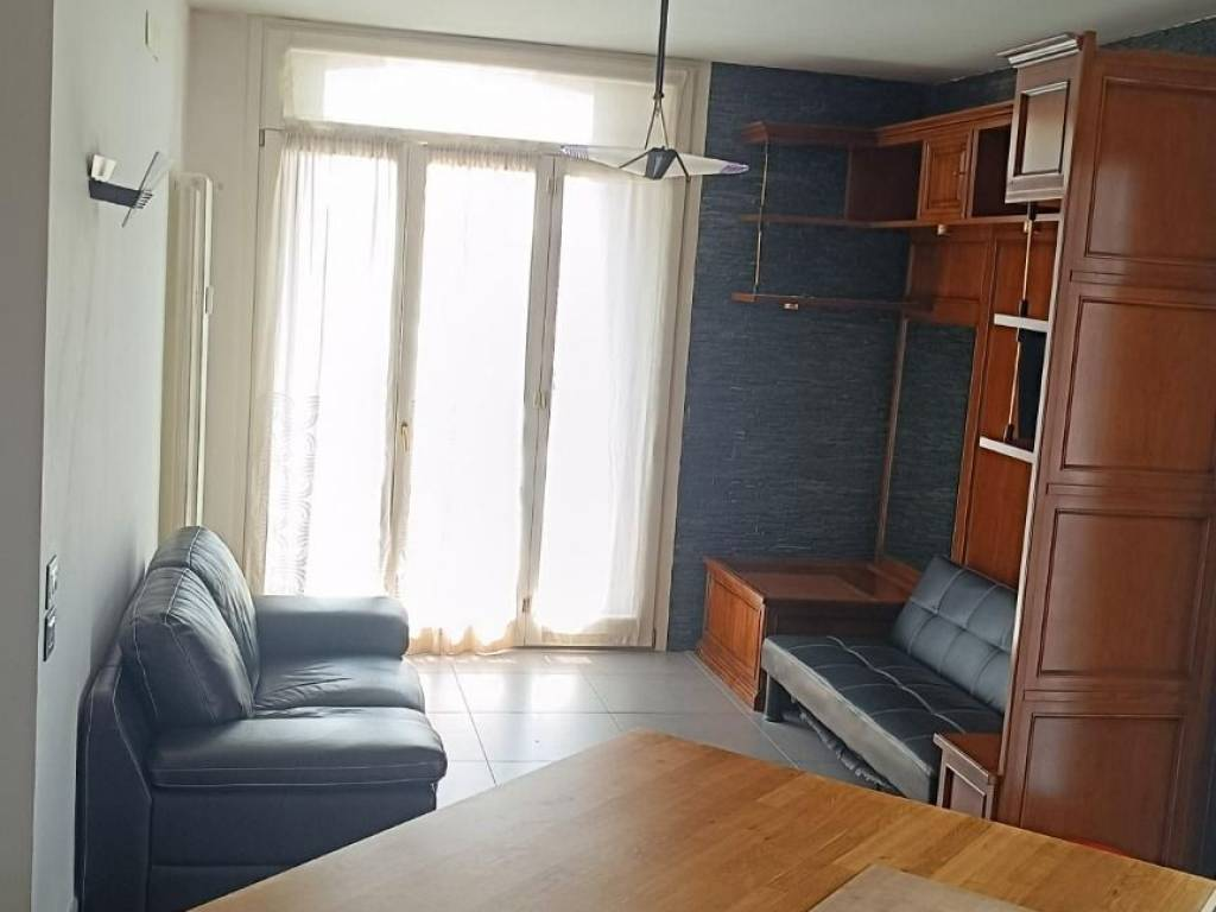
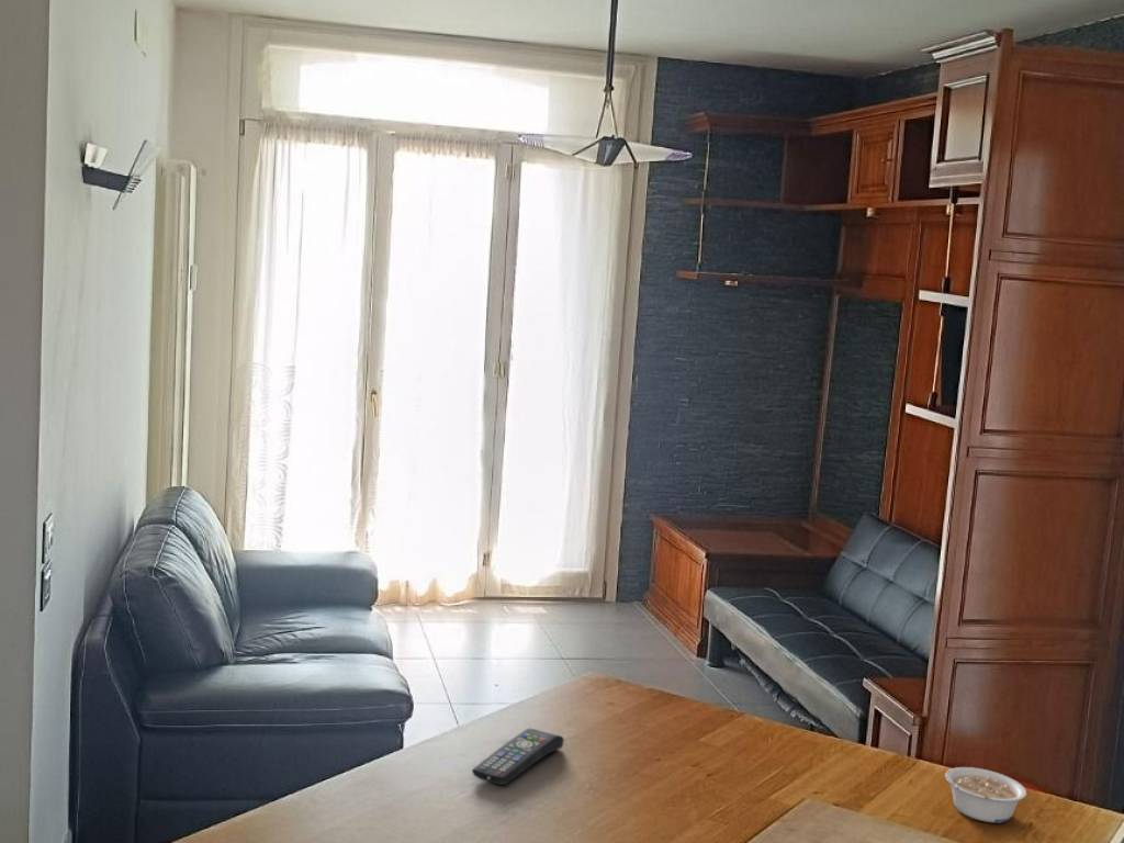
+ legume [944,766,1027,824]
+ remote control [471,727,565,786]
